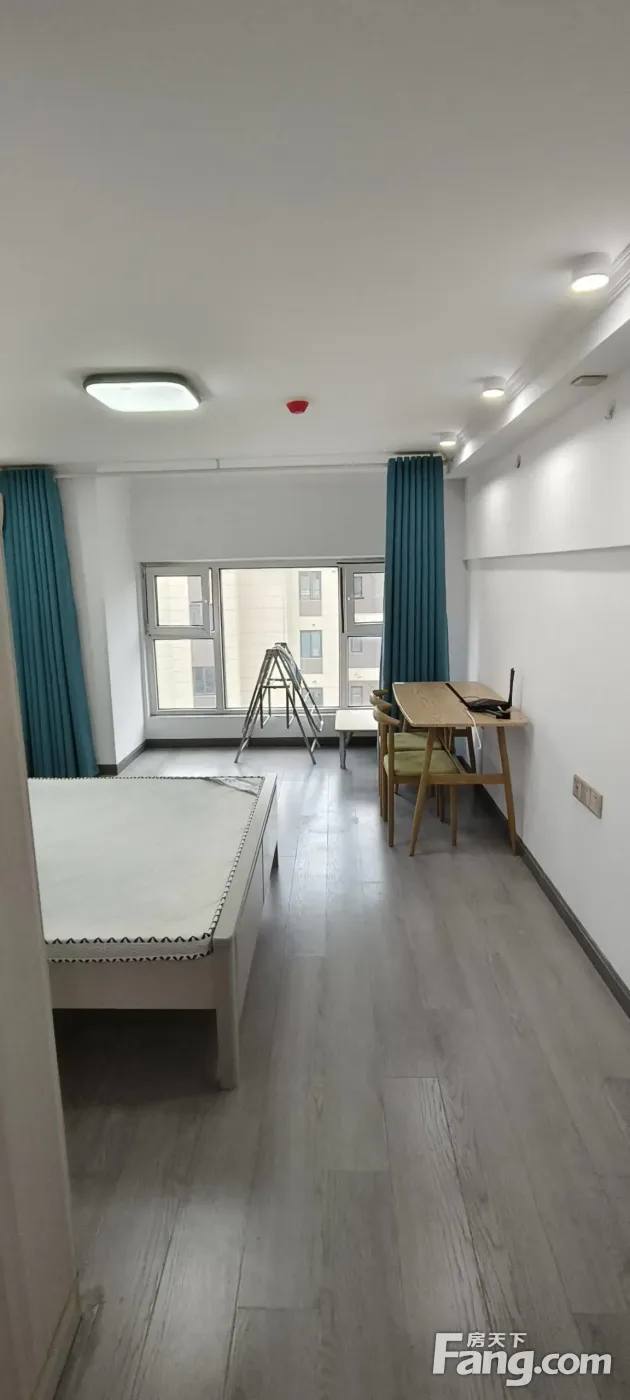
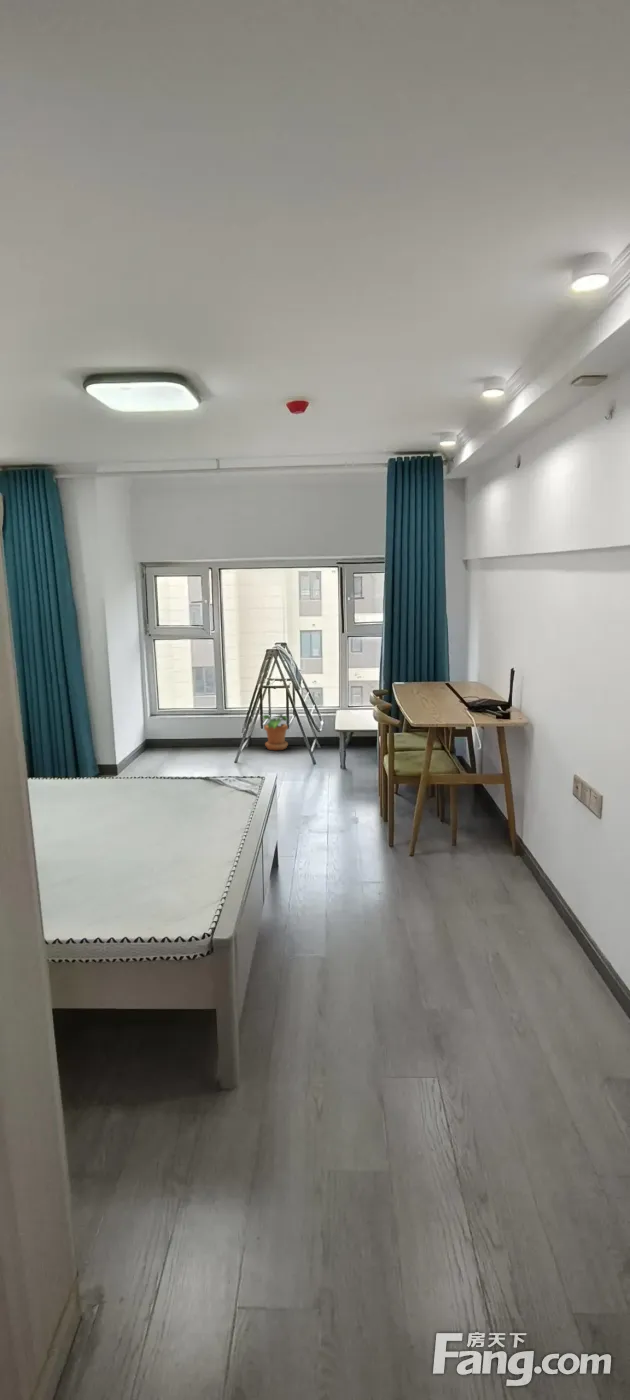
+ potted plant [262,713,291,751]
